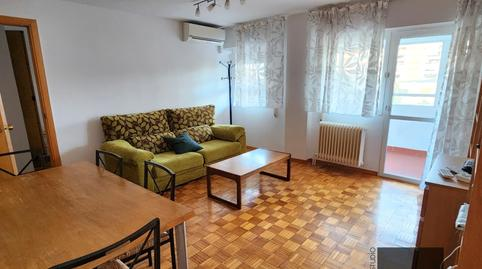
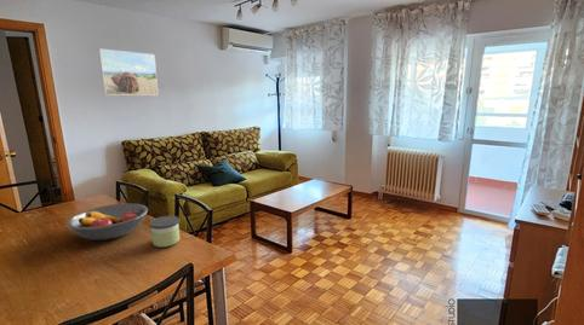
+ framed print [98,47,160,97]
+ candle [148,215,181,248]
+ fruit bowl [65,202,149,240]
